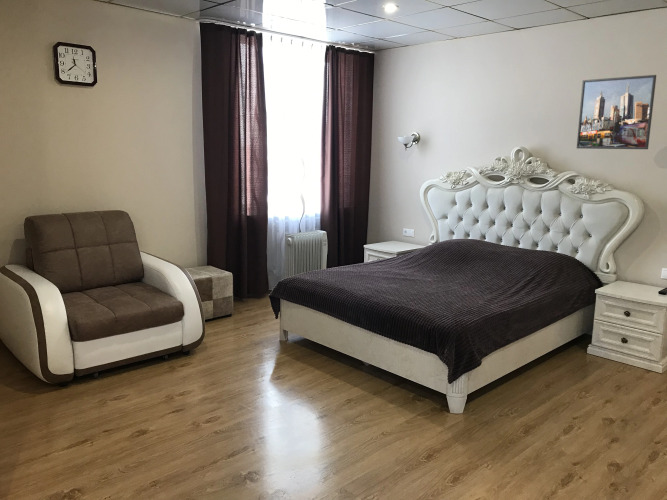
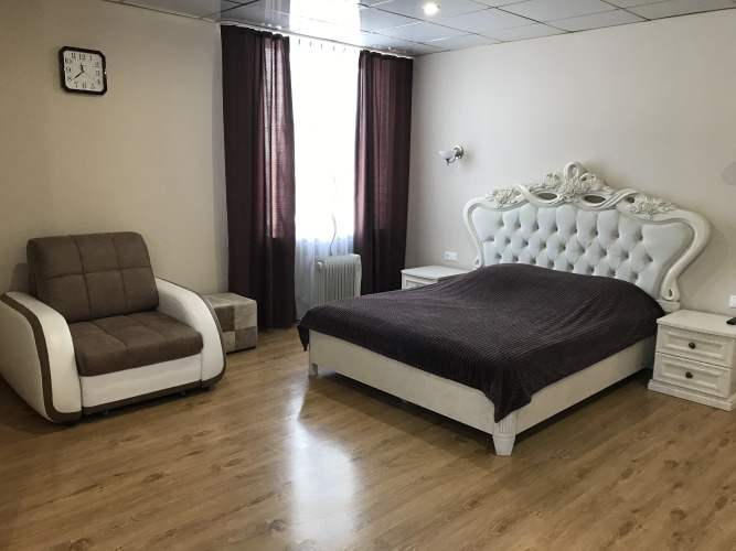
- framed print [576,74,657,150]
